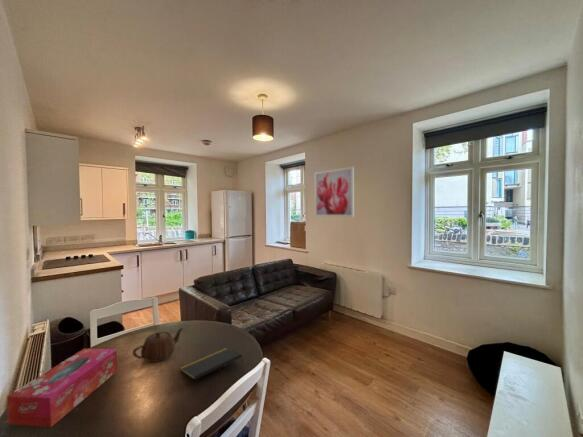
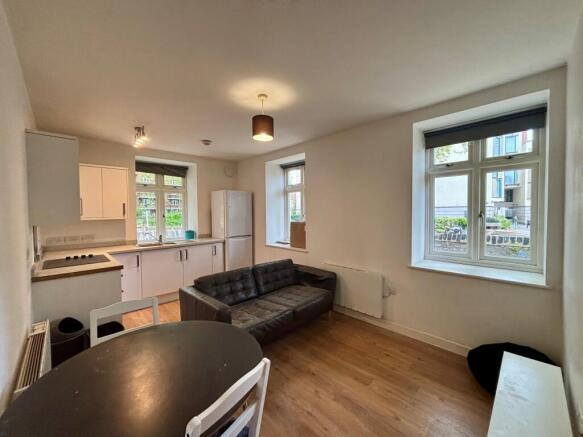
- tissue box [6,348,118,428]
- wall art [314,166,355,218]
- teapot [132,327,184,363]
- notepad [179,347,244,381]
